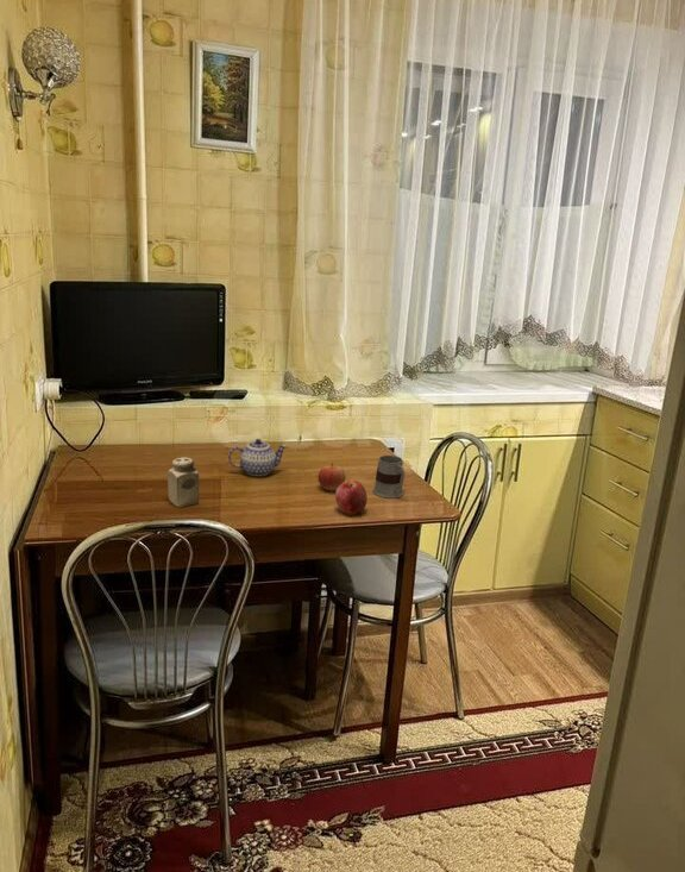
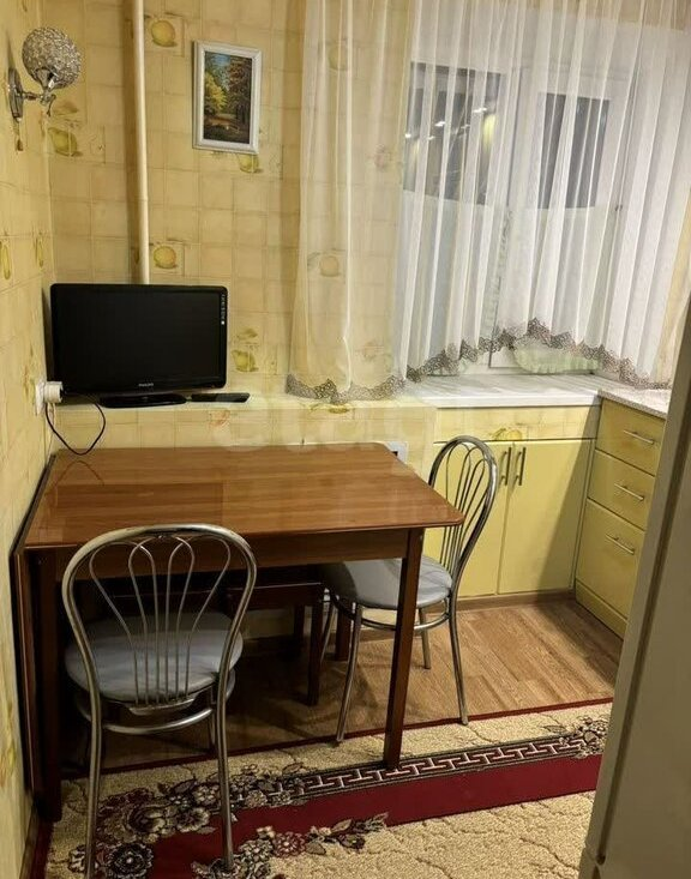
- salt shaker [166,457,200,508]
- teapot [227,438,288,477]
- apple [334,479,369,516]
- apple [318,463,347,491]
- mug [372,454,406,500]
